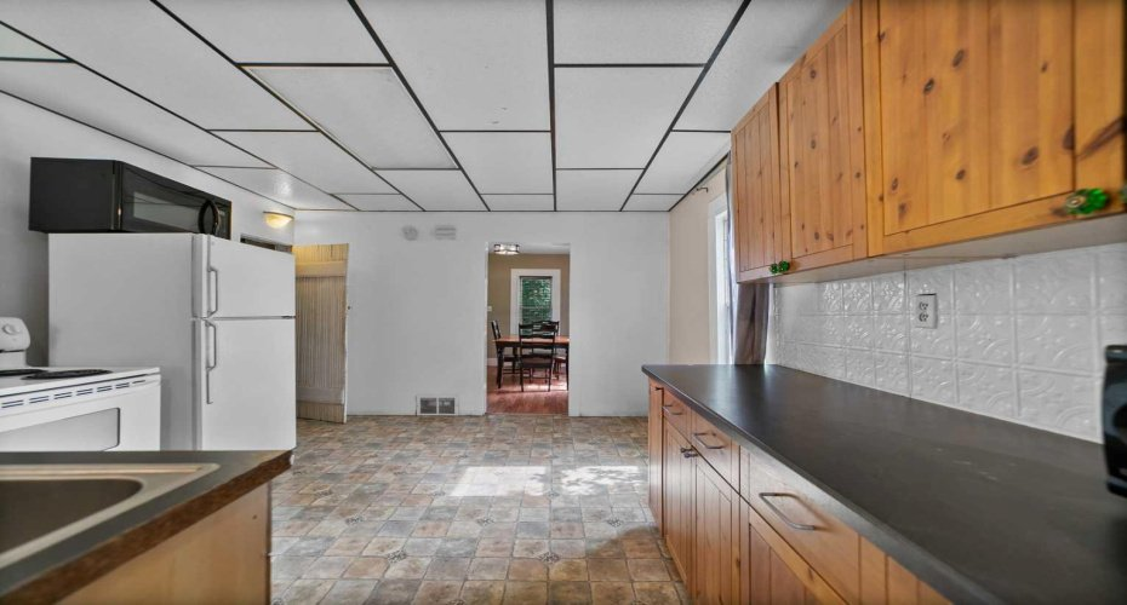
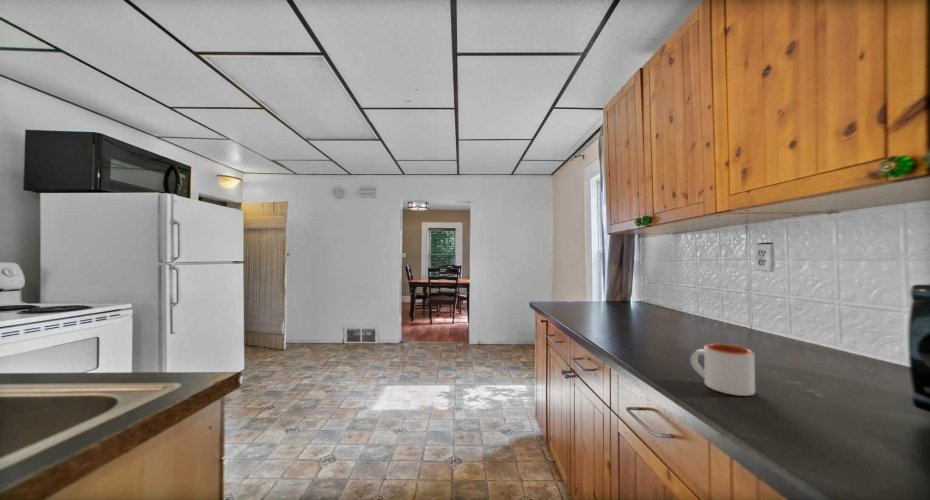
+ mug [690,343,756,397]
